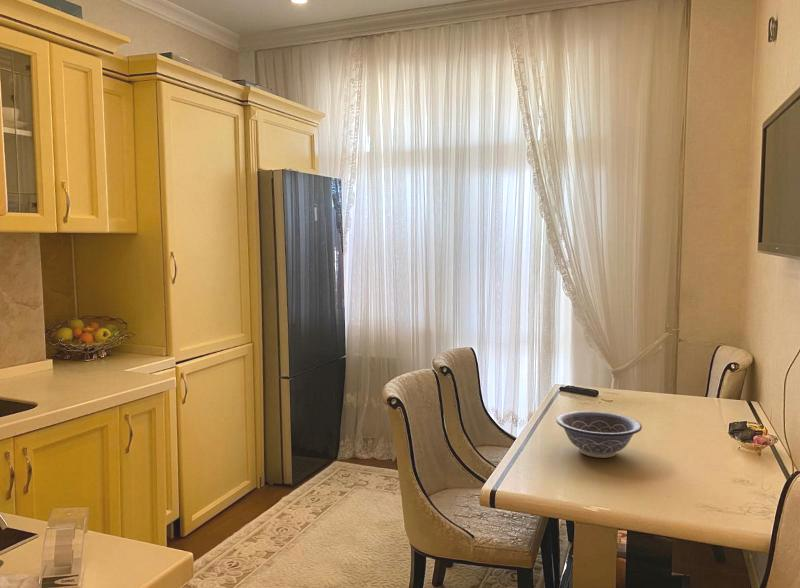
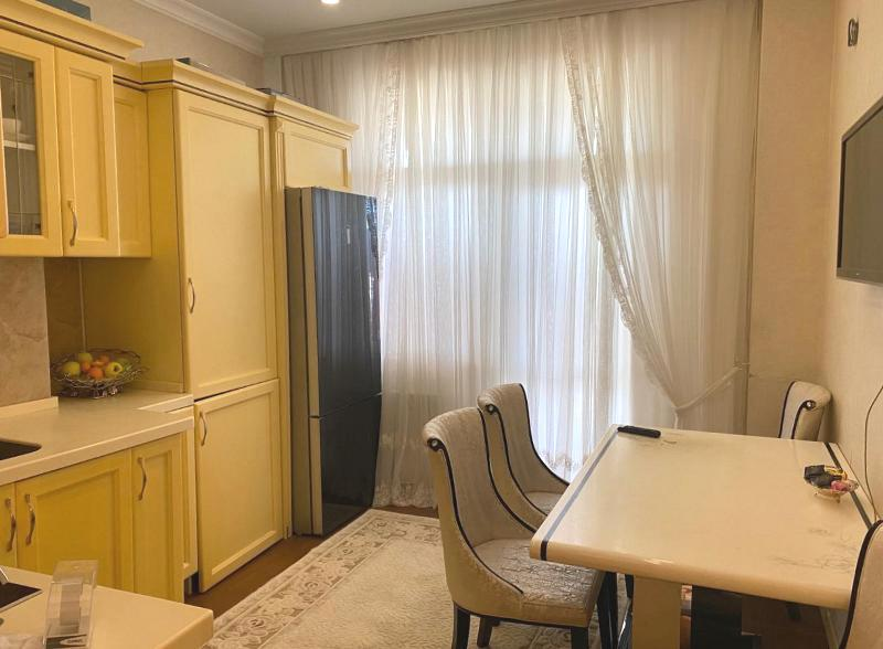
- decorative bowl [555,410,643,459]
